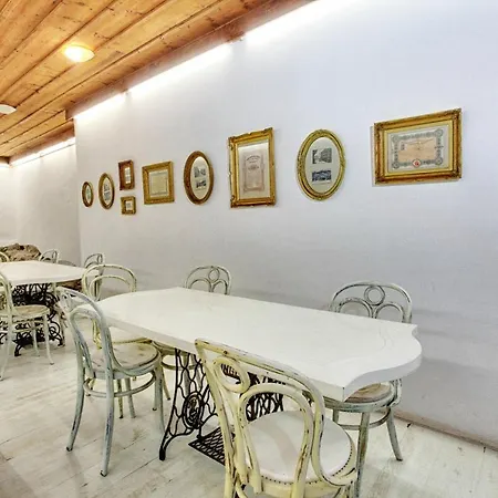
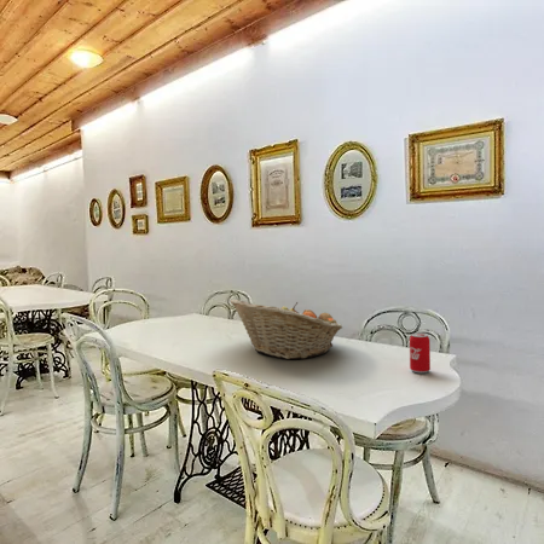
+ beverage can [409,331,432,375]
+ fruit basket [230,299,343,360]
